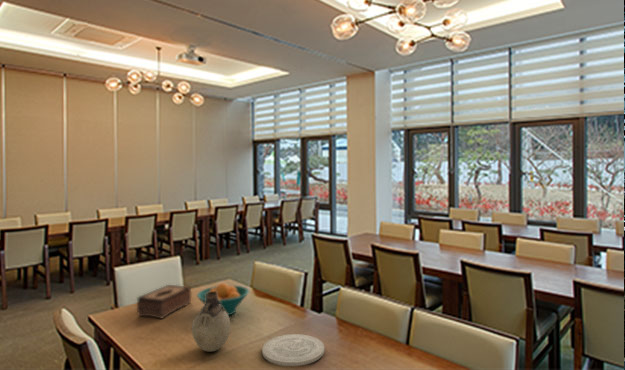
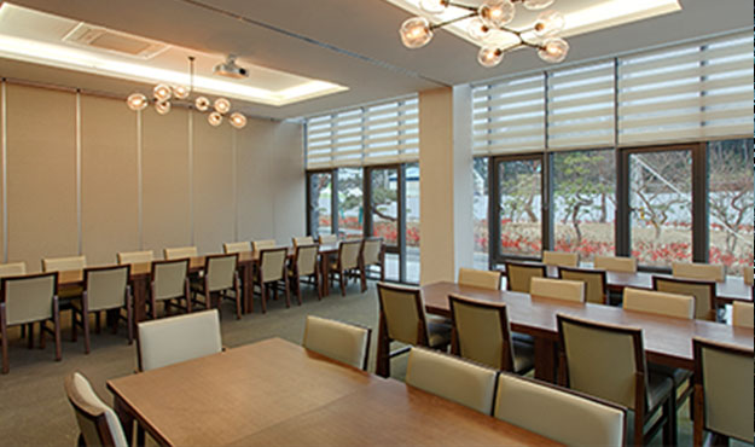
- vase [191,291,232,353]
- fruit bowl [196,282,250,316]
- plate [261,333,325,367]
- tissue box [136,284,192,320]
